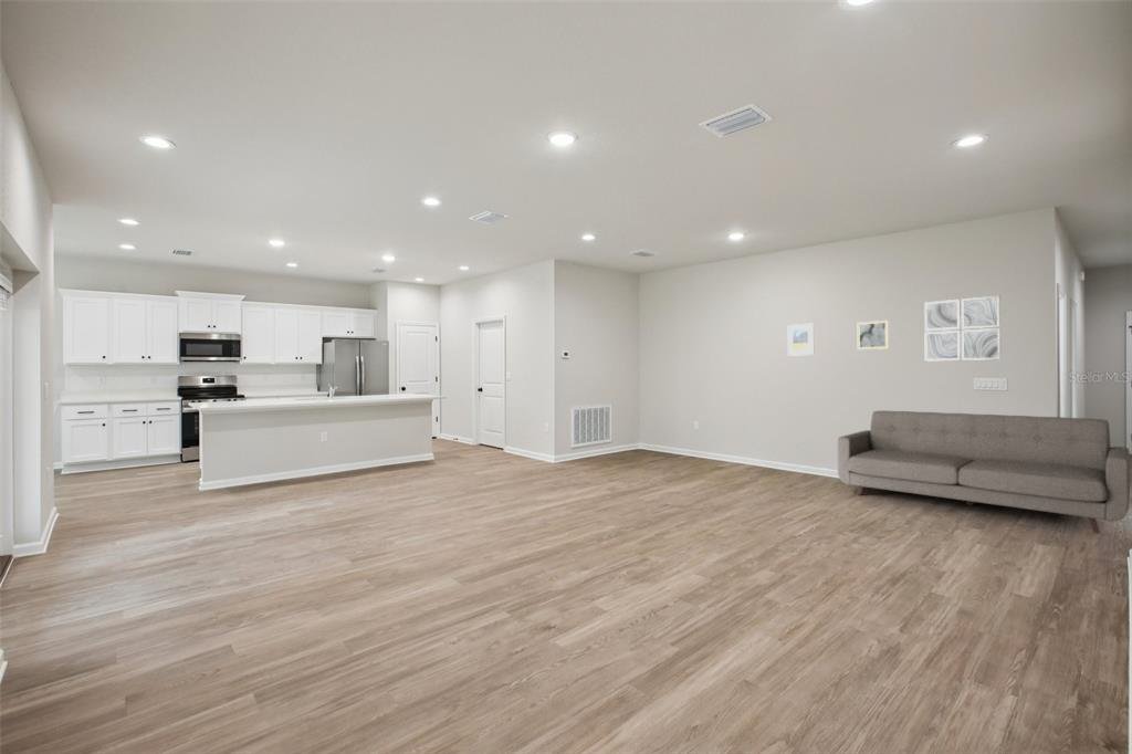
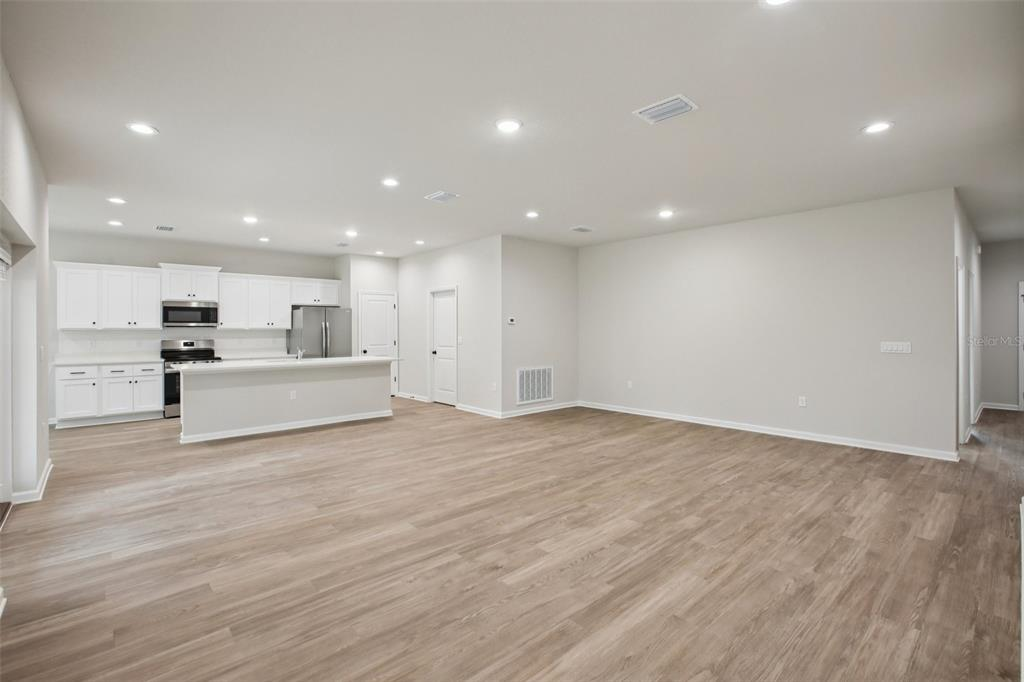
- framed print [787,323,815,357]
- wall art [857,320,890,350]
- sofa [837,409,1131,535]
- wall art [923,294,1002,363]
